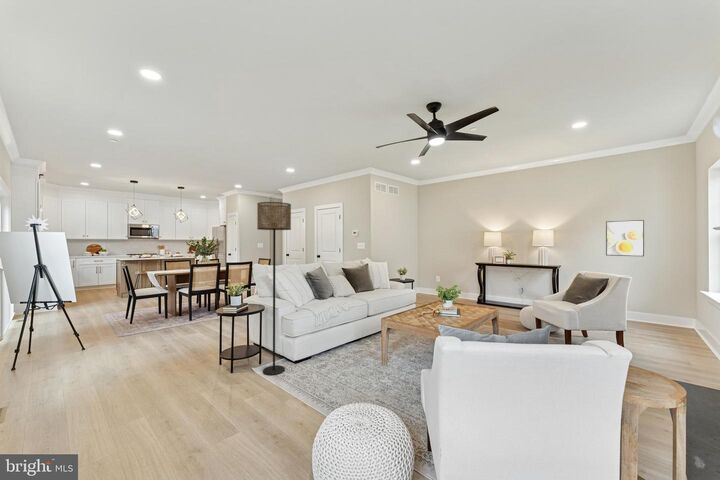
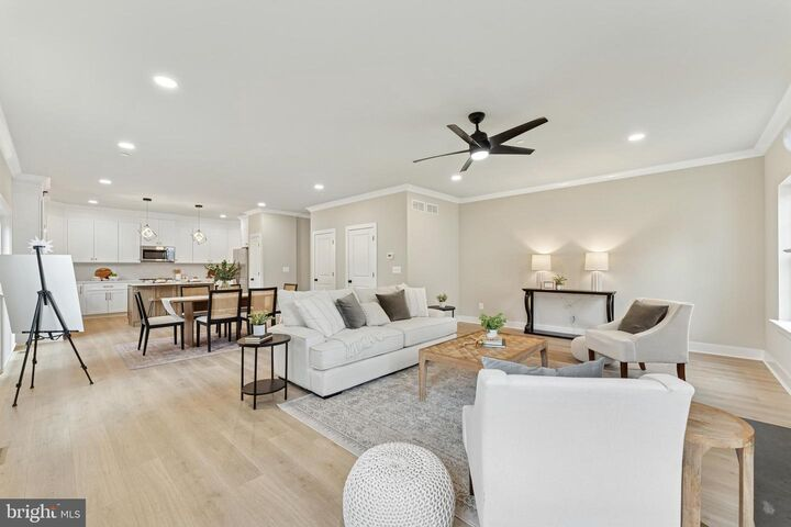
- floor lamp [256,201,292,376]
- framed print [605,219,645,257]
